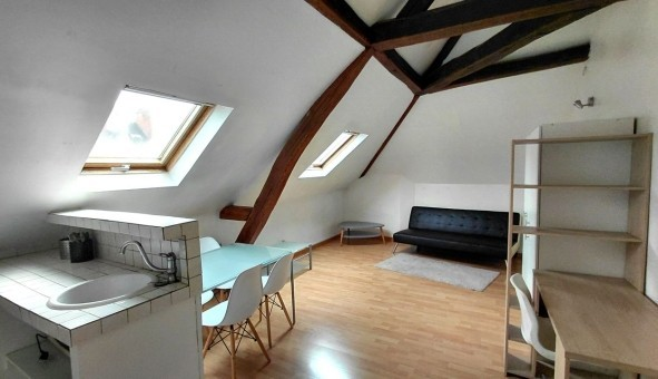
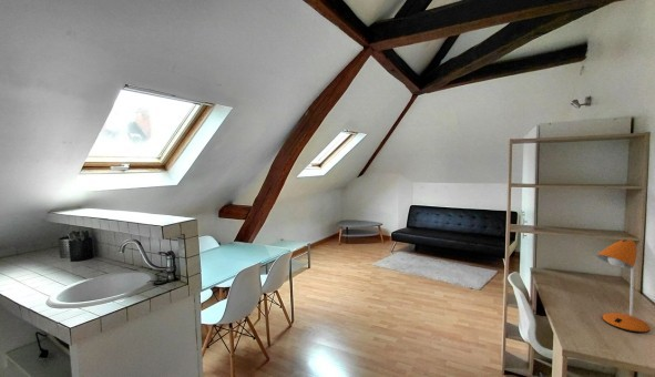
+ desk lamp [596,238,651,334]
